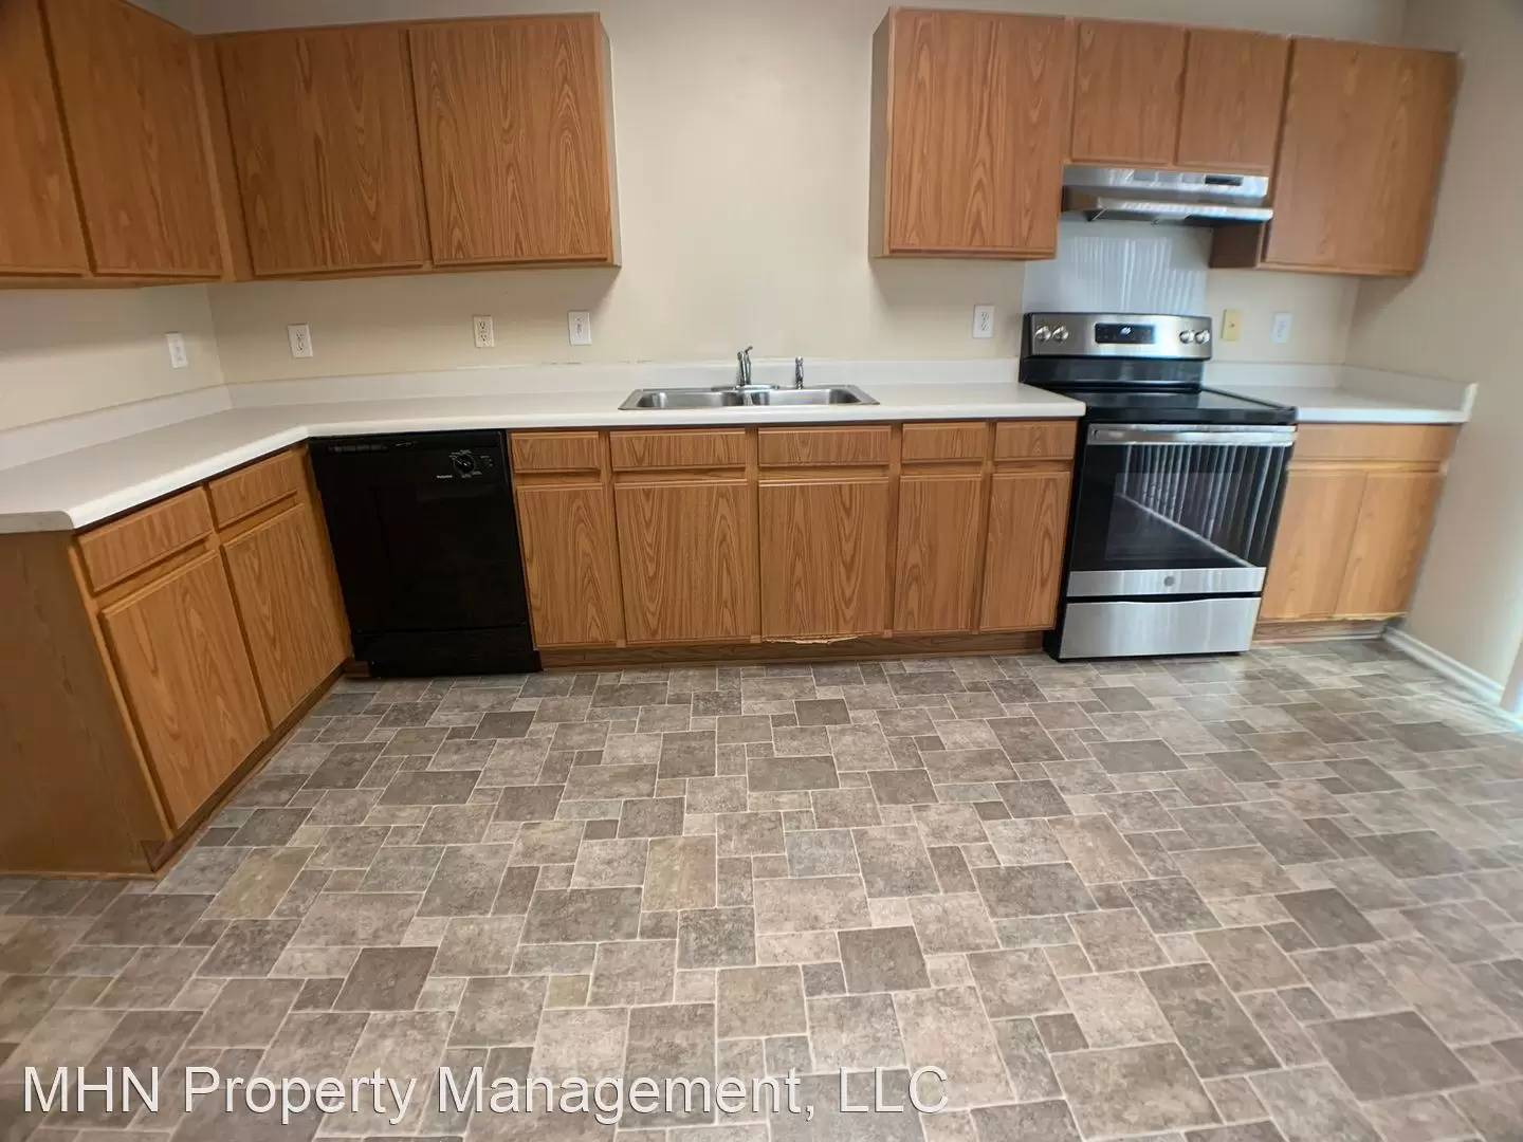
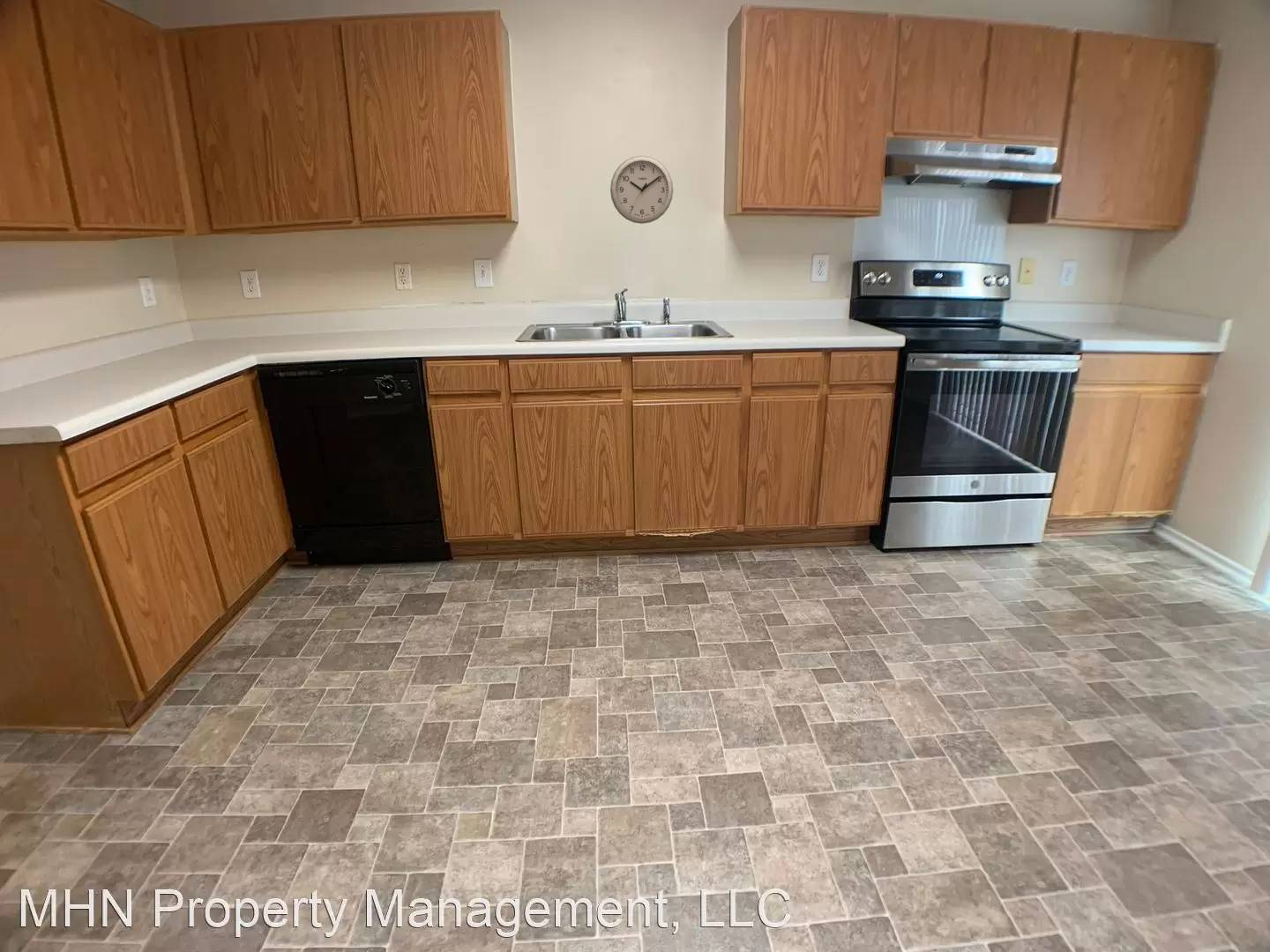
+ wall clock [609,154,674,225]
